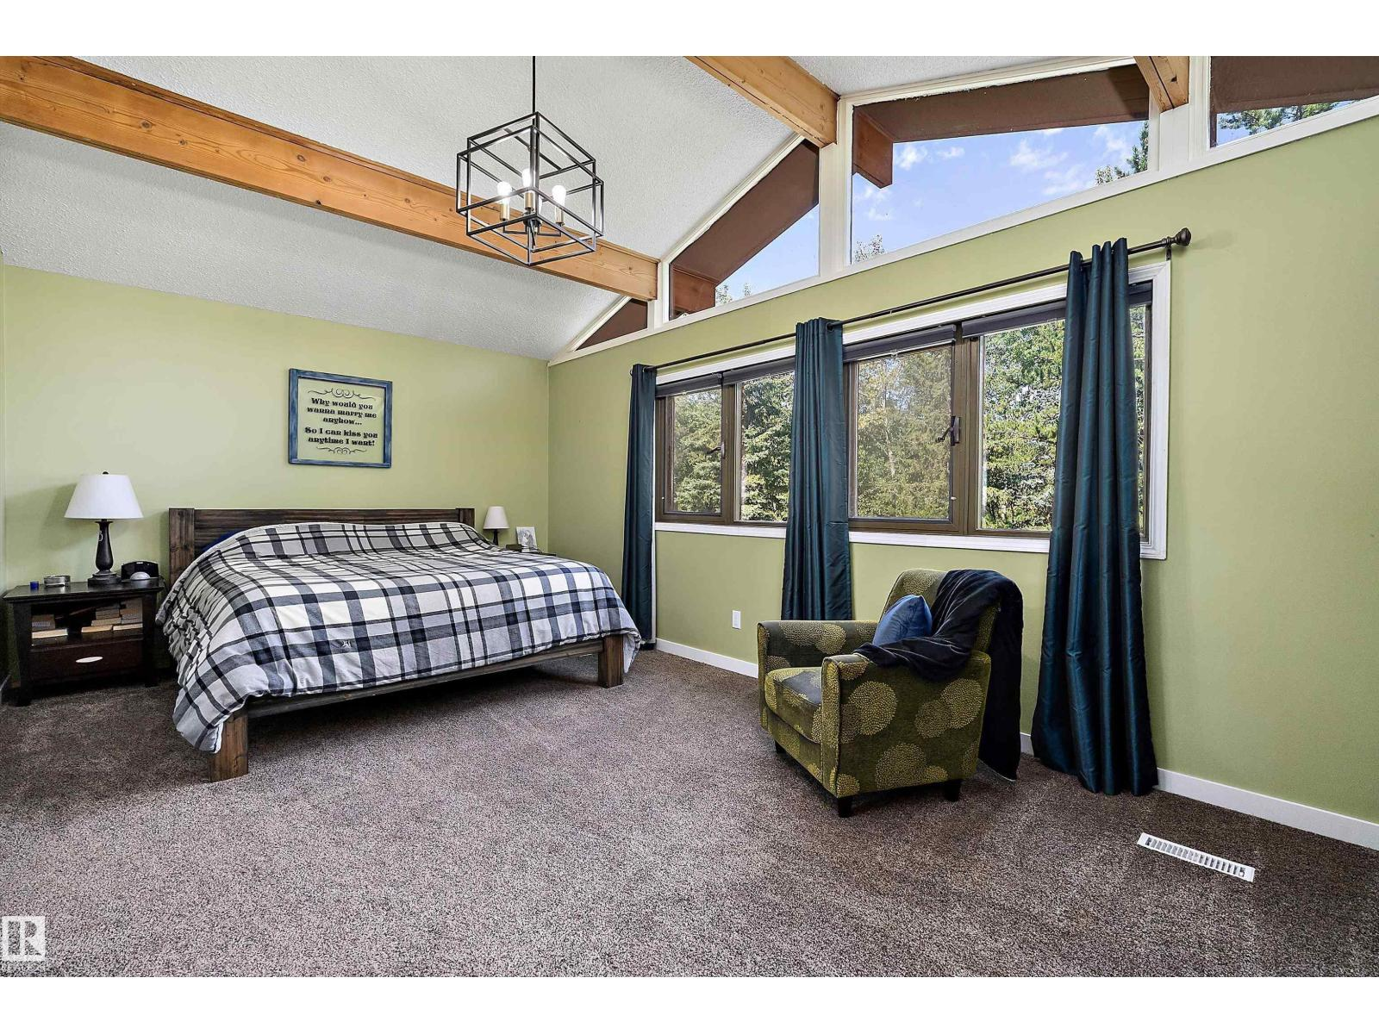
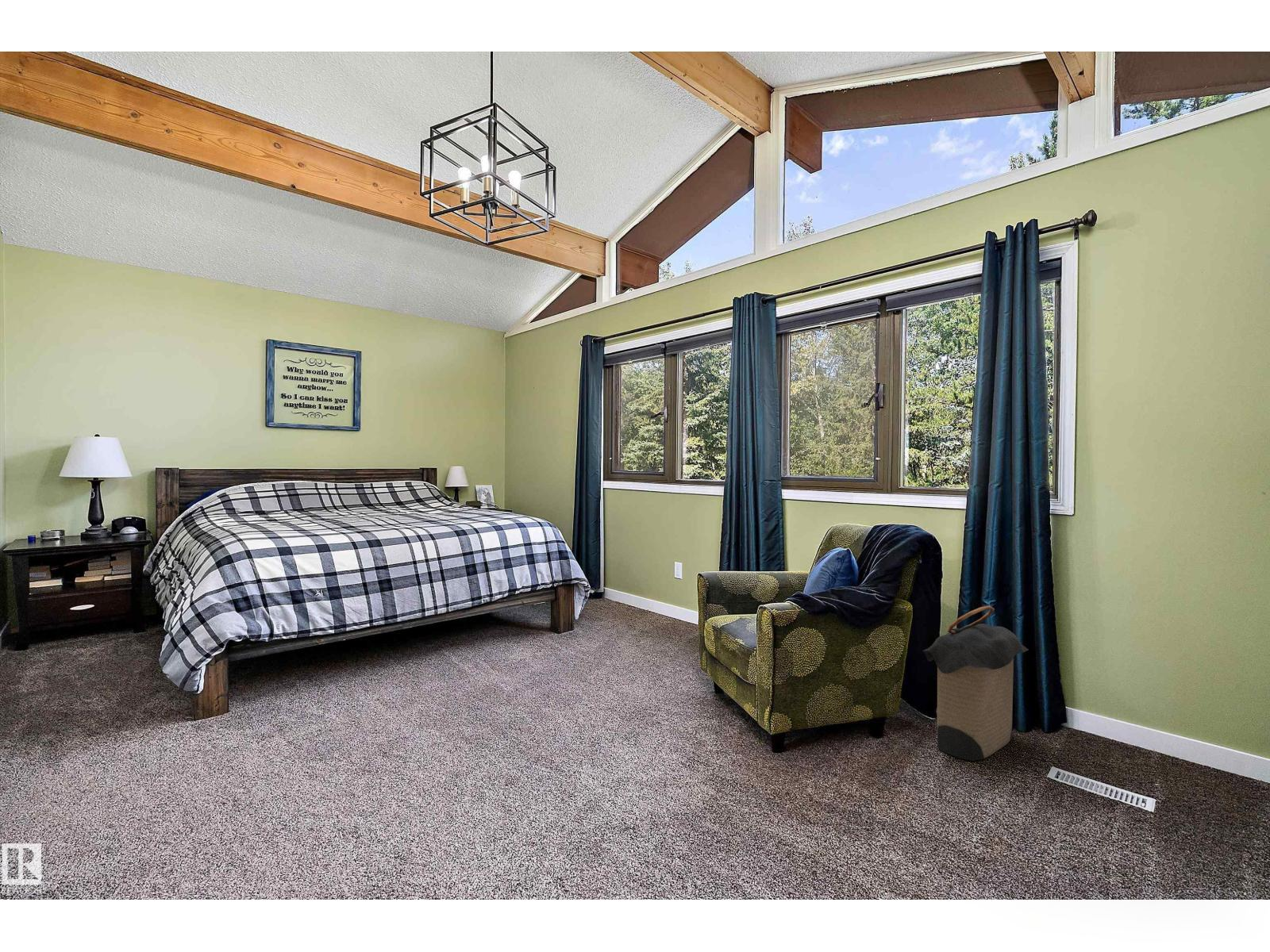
+ laundry hamper [922,605,1029,762]
